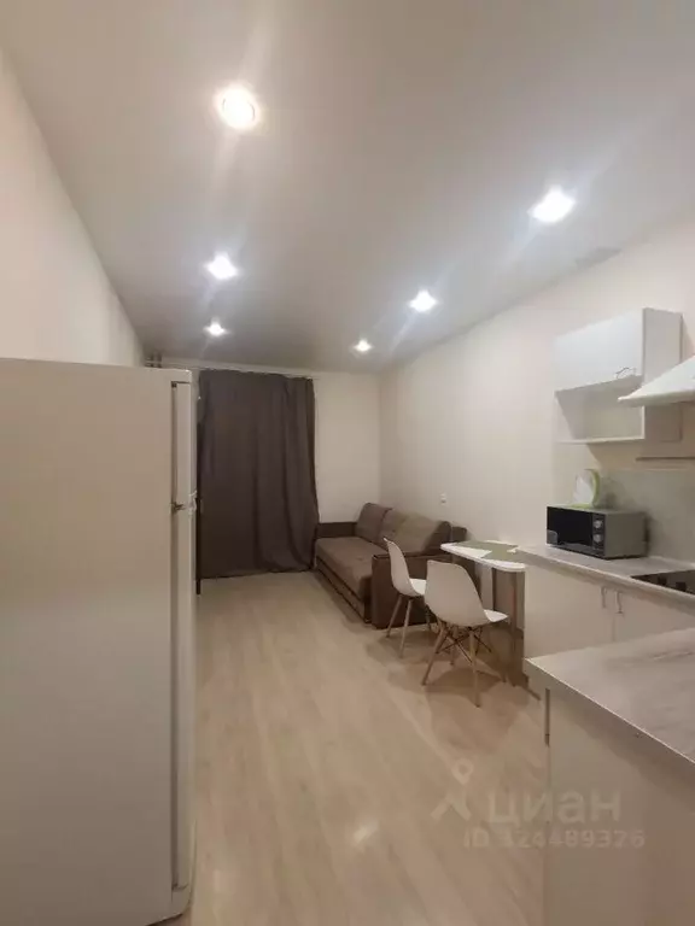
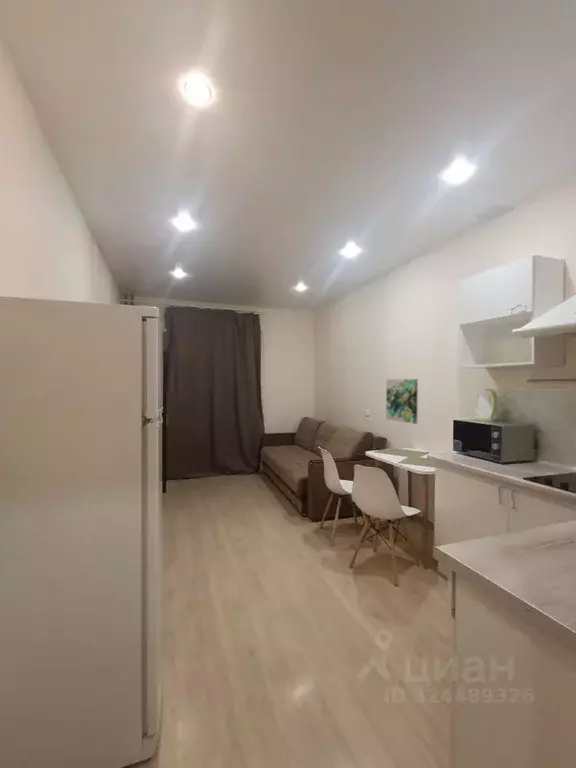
+ wall art [385,378,419,425]
